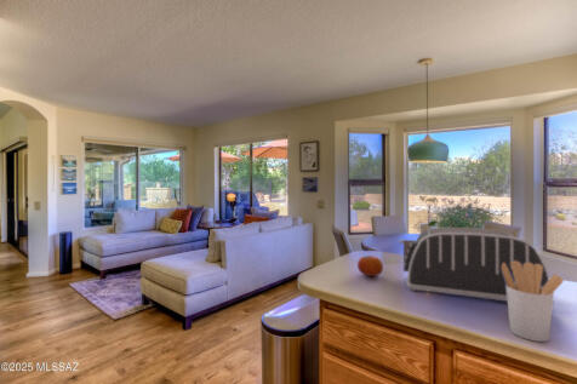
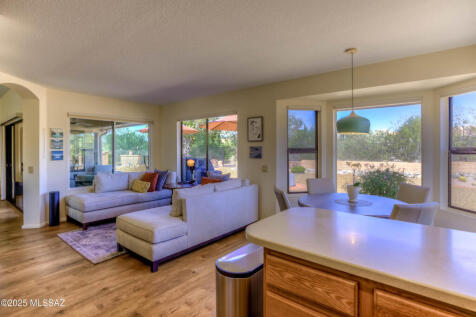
- utensil holder [502,260,565,343]
- toaster [398,227,555,305]
- fruit [356,254,384,277]
